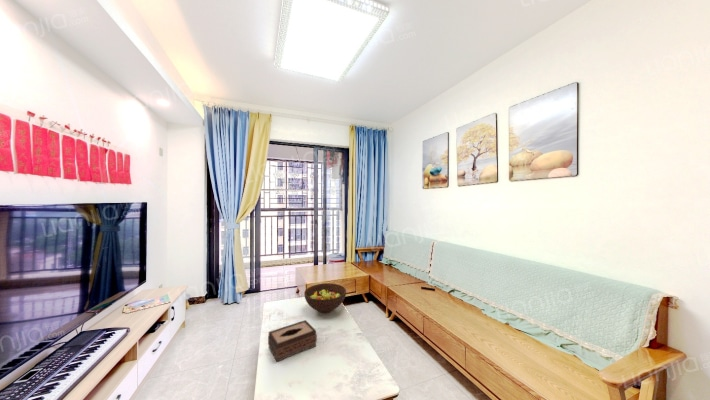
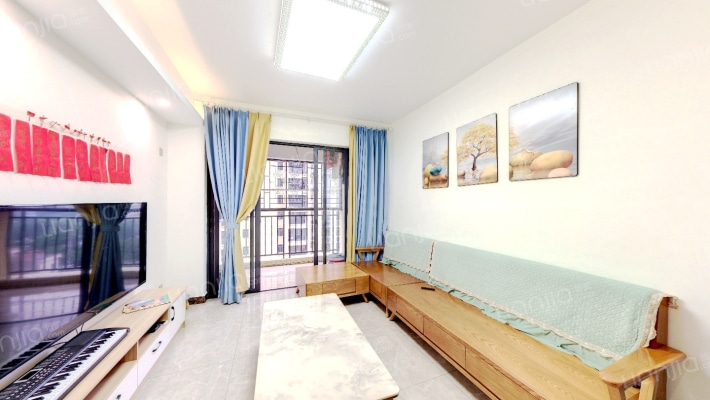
- fruit bowl [303,282,347,314]
- tissue box [267,319,318,363]
